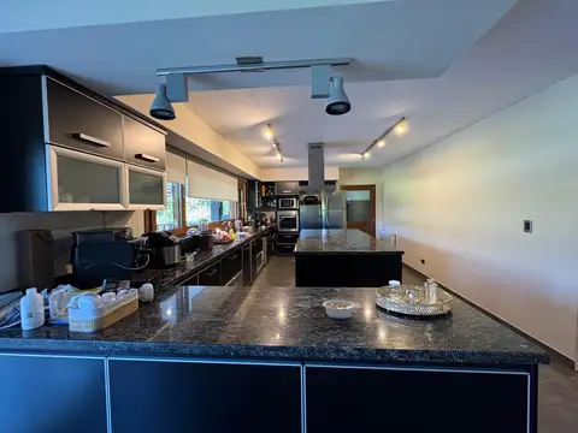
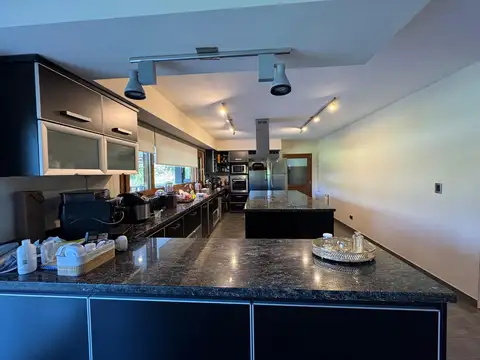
- legume [320,296,356,320]
